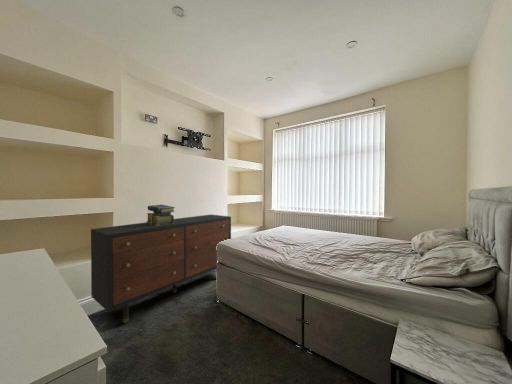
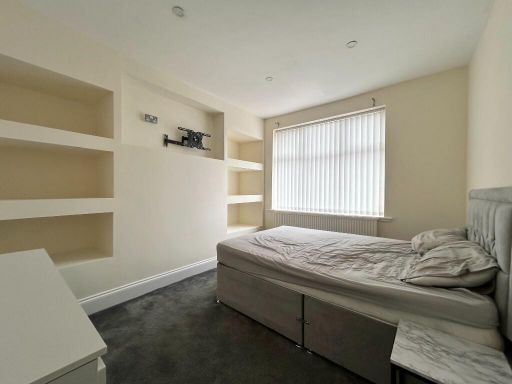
- stack of books [145,203,176,226]
- dresser [90,214,232,324]
